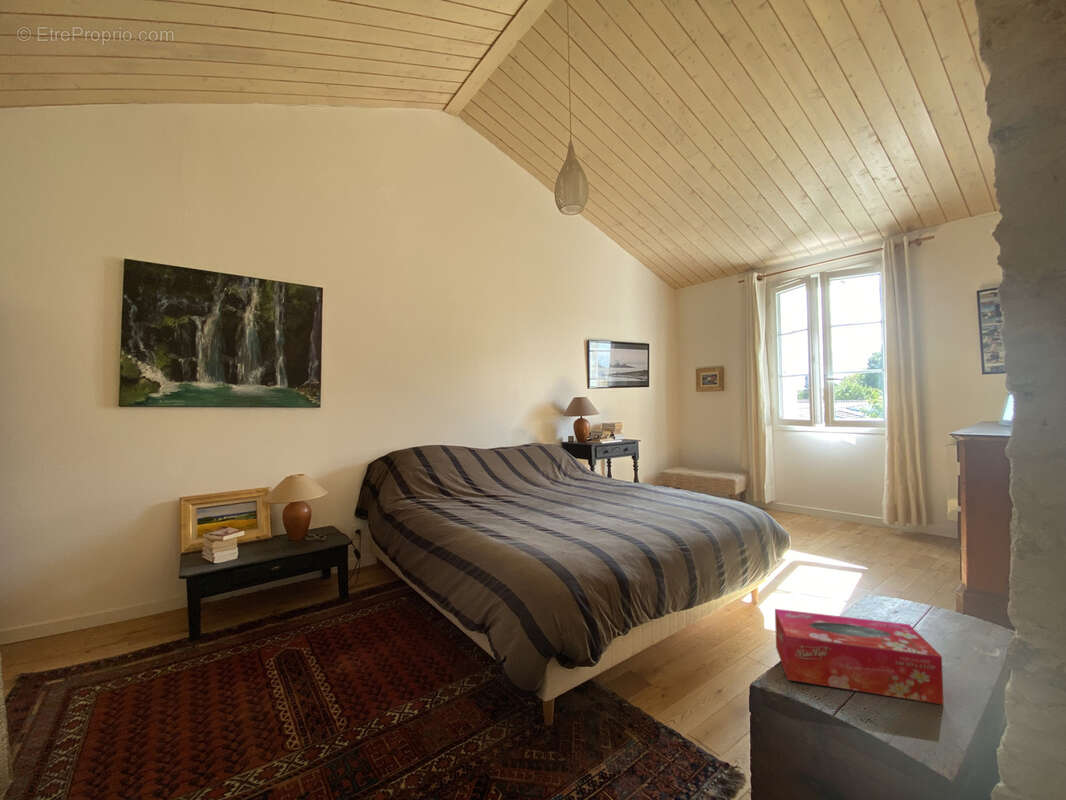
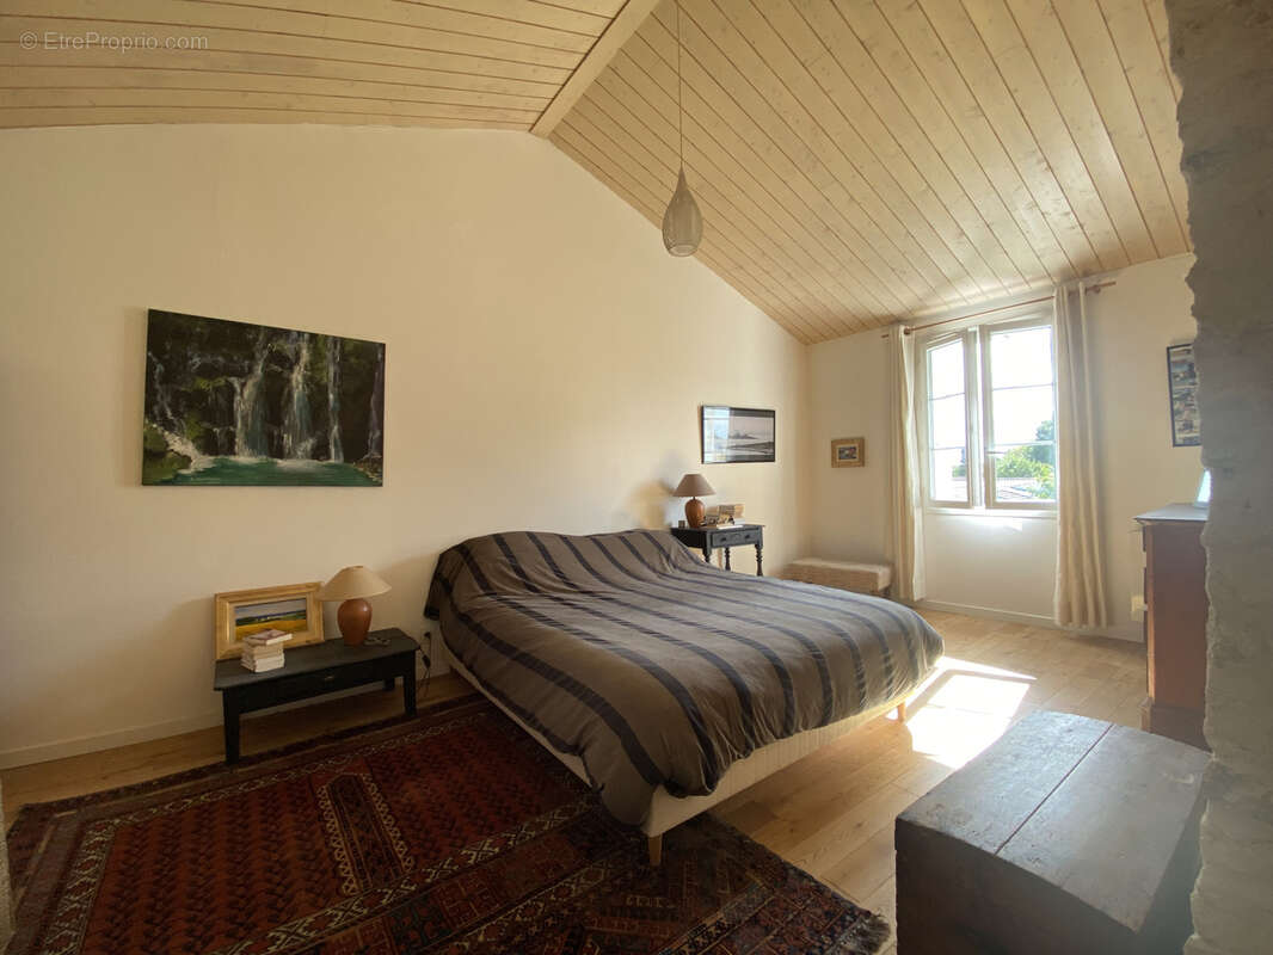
- tissue box [774,608,945,706]
